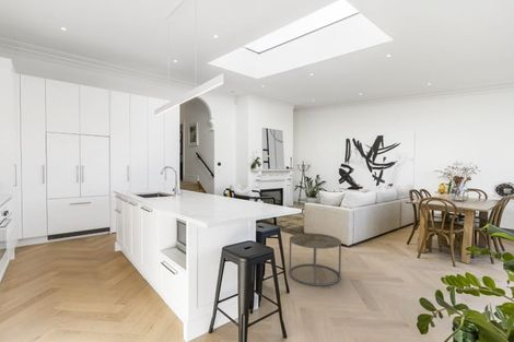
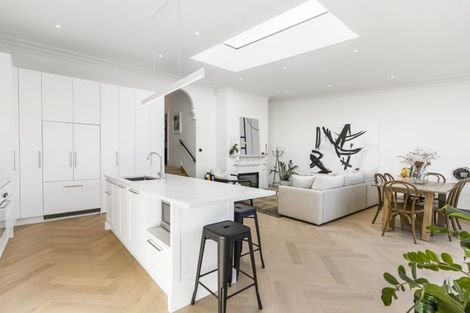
- side table [288,233,342,287]
